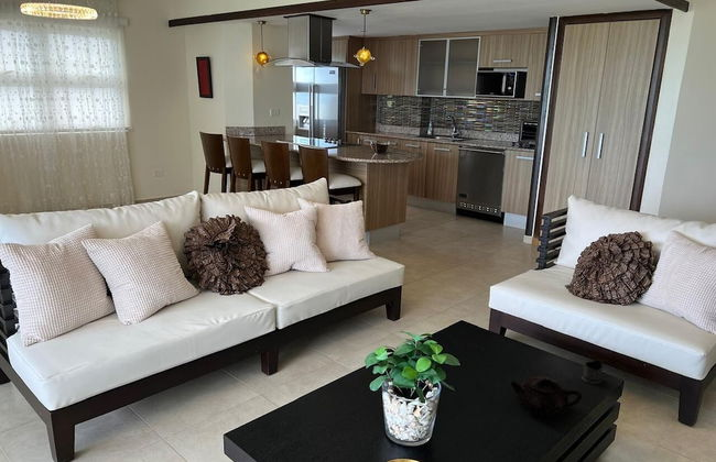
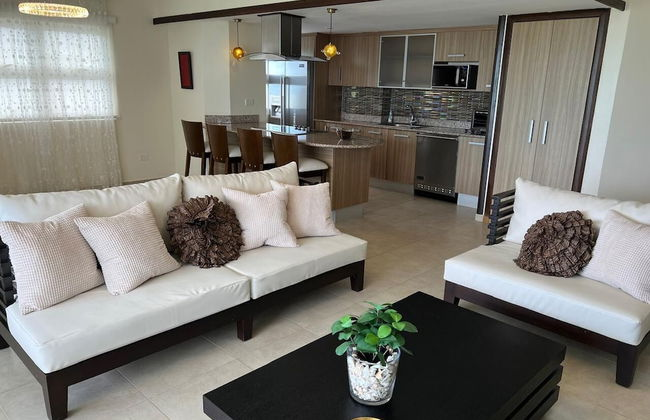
- tea glass holder [579,359,604,385]
- teapot [509,375,583,418]
